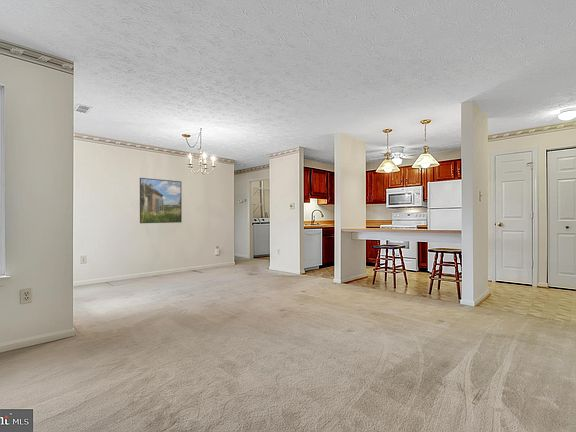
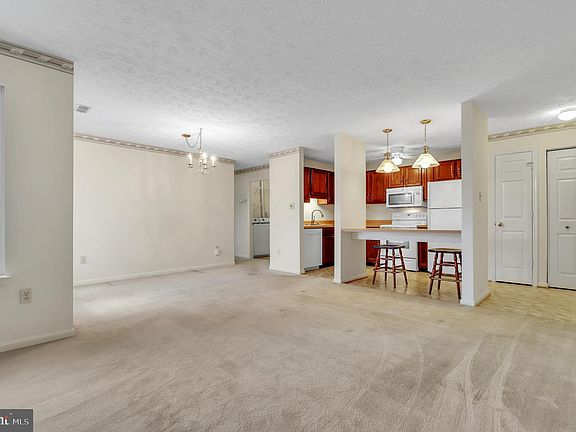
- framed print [139,177,183,224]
